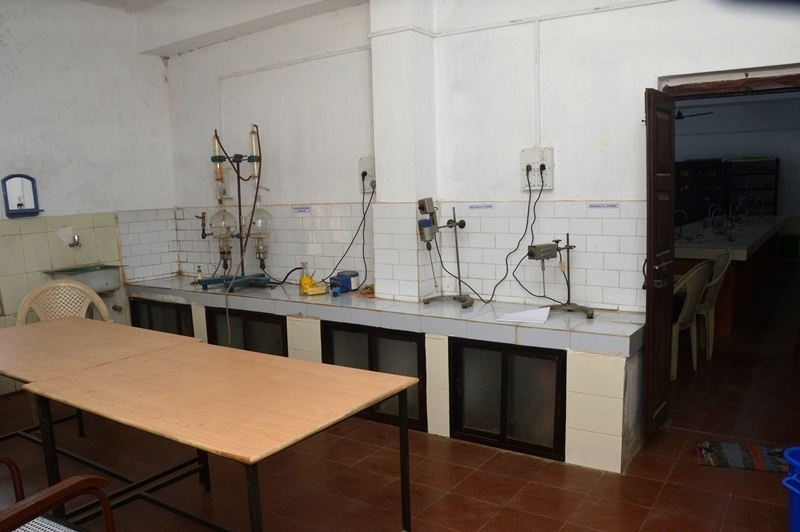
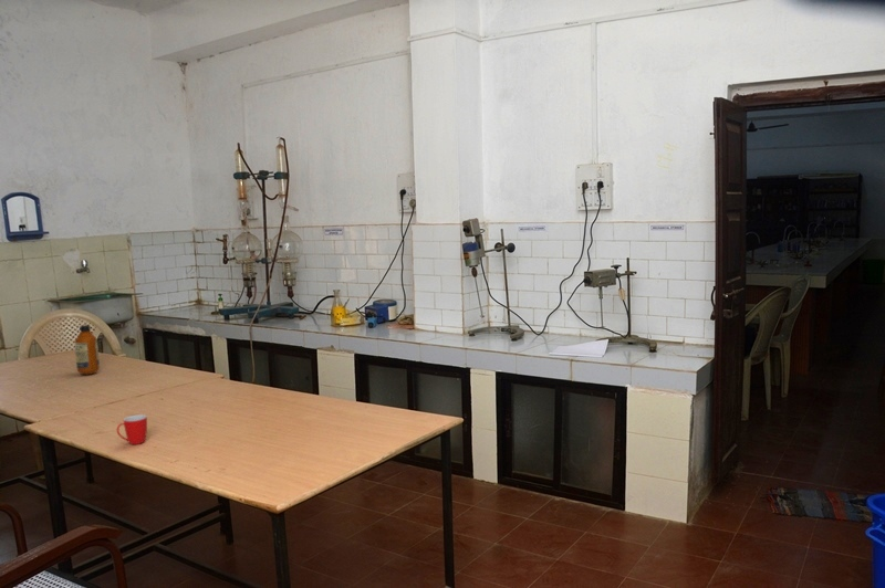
+ bottle [73,324,101,376]
+ mug [116,413,148,445]
